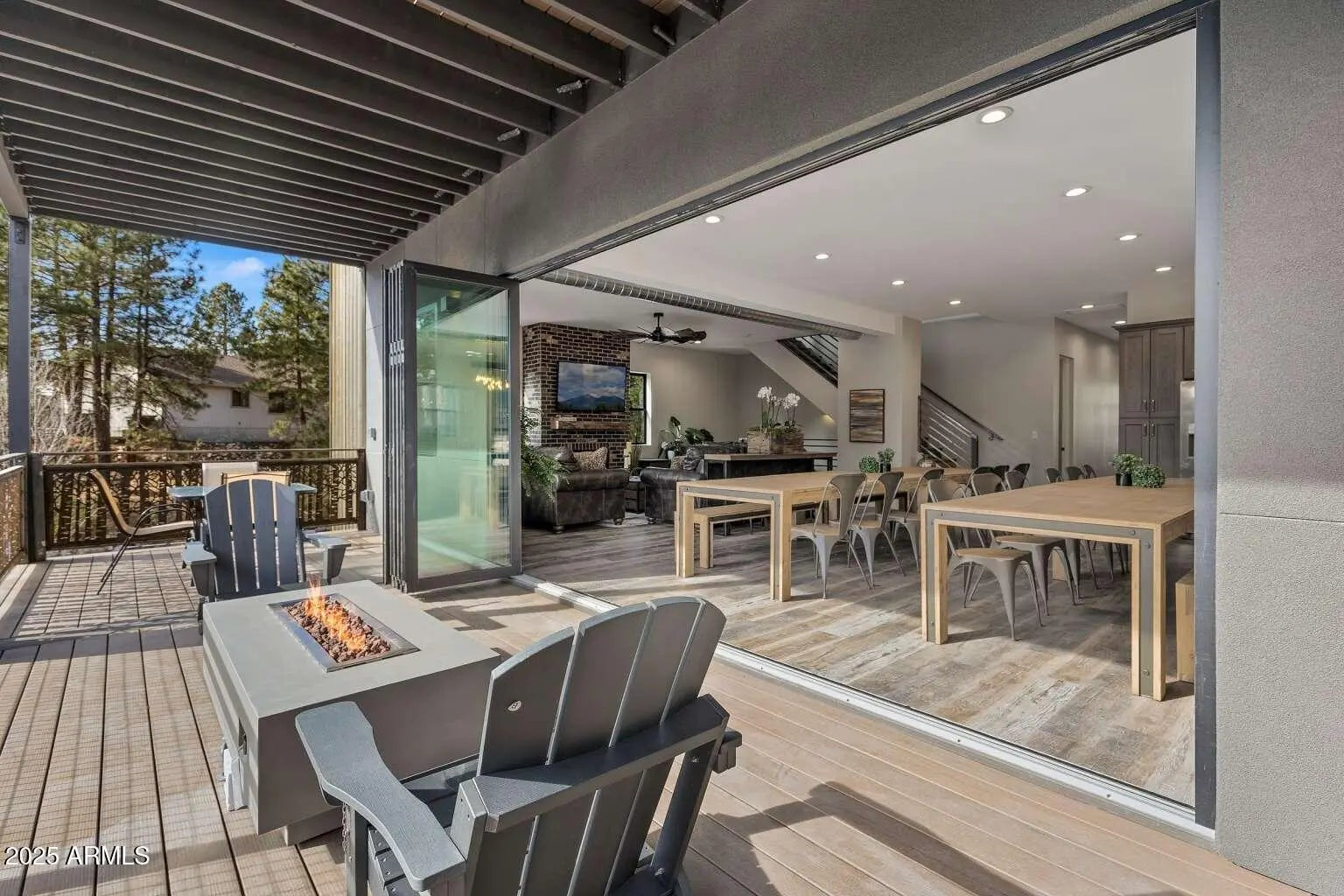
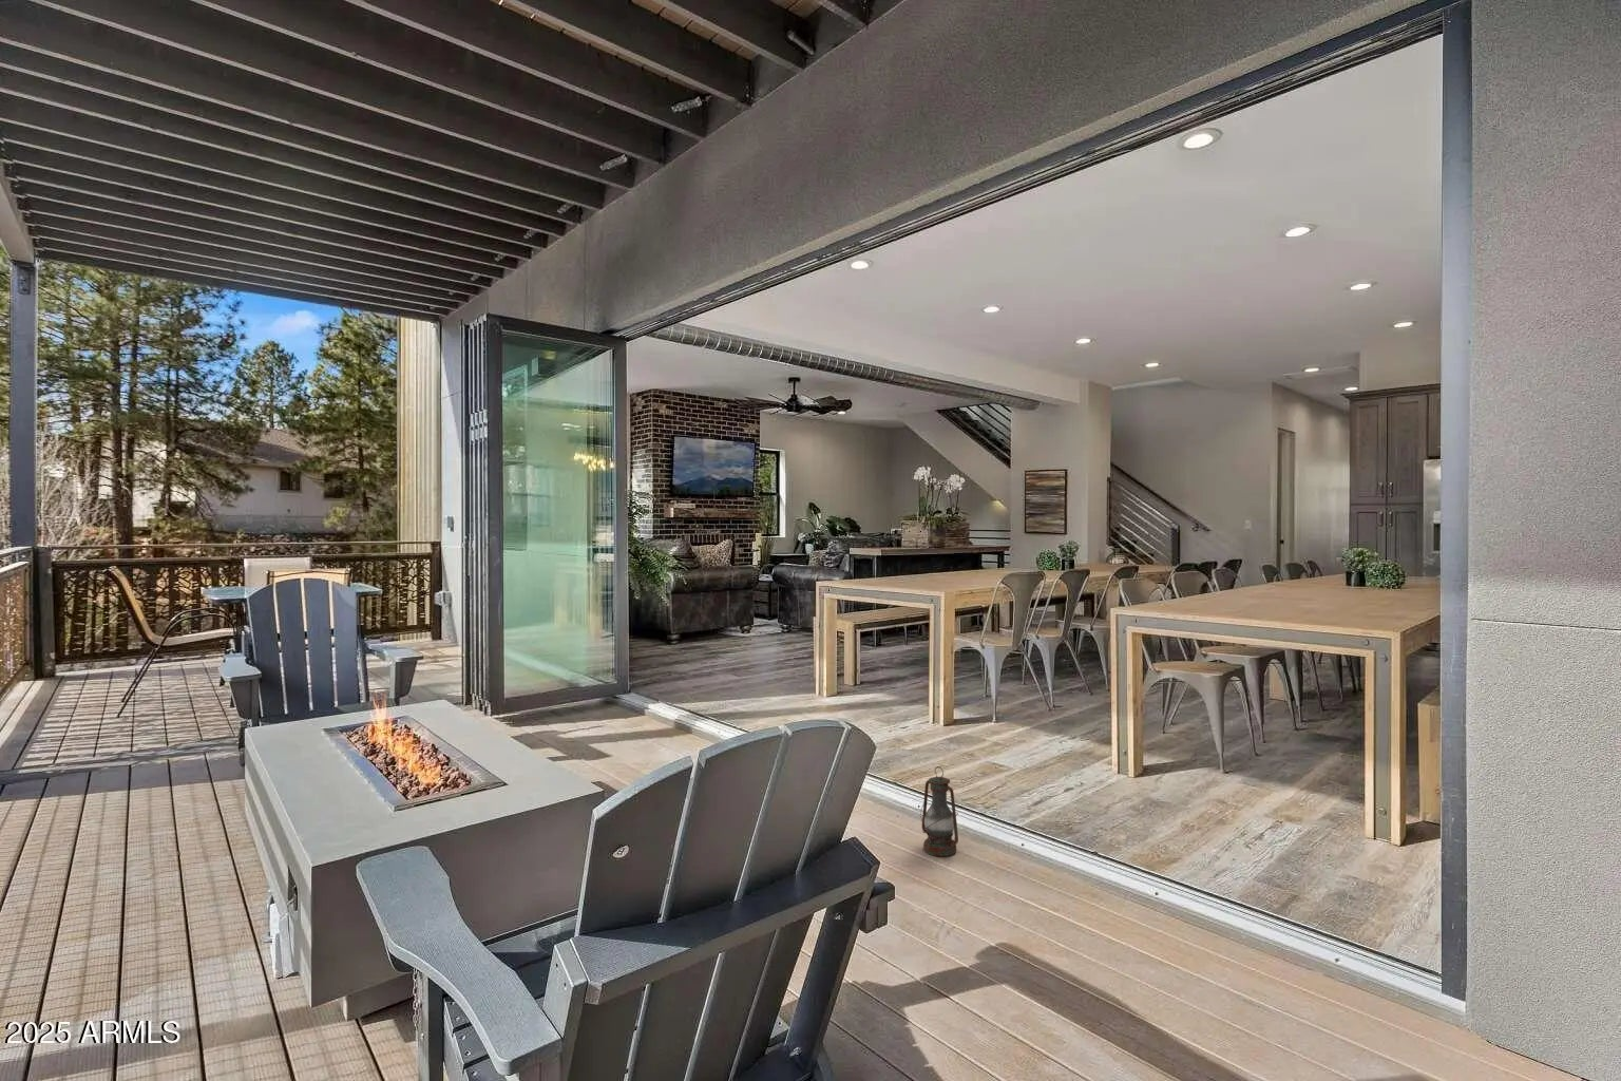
+ lantern [920,765,959,858]
